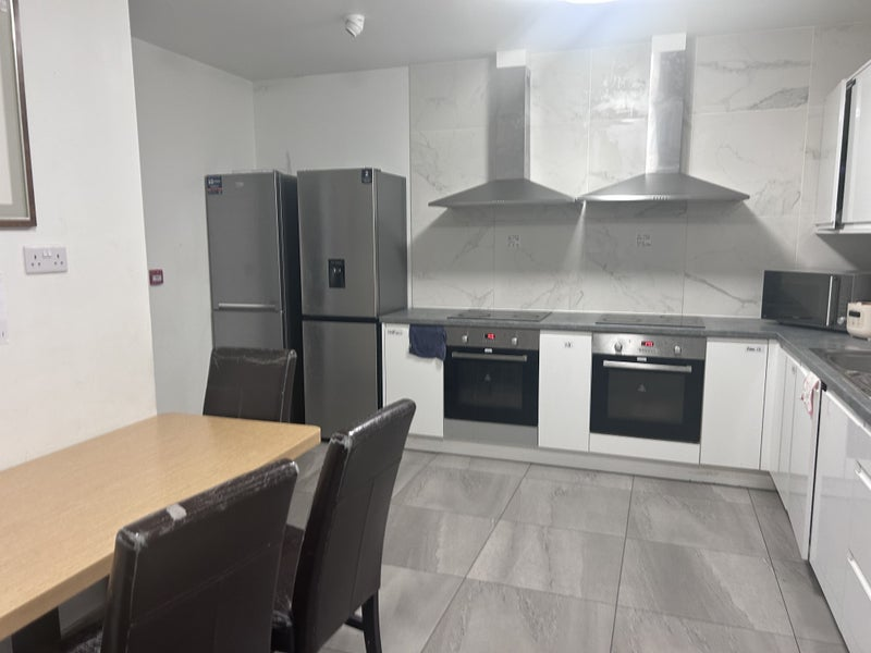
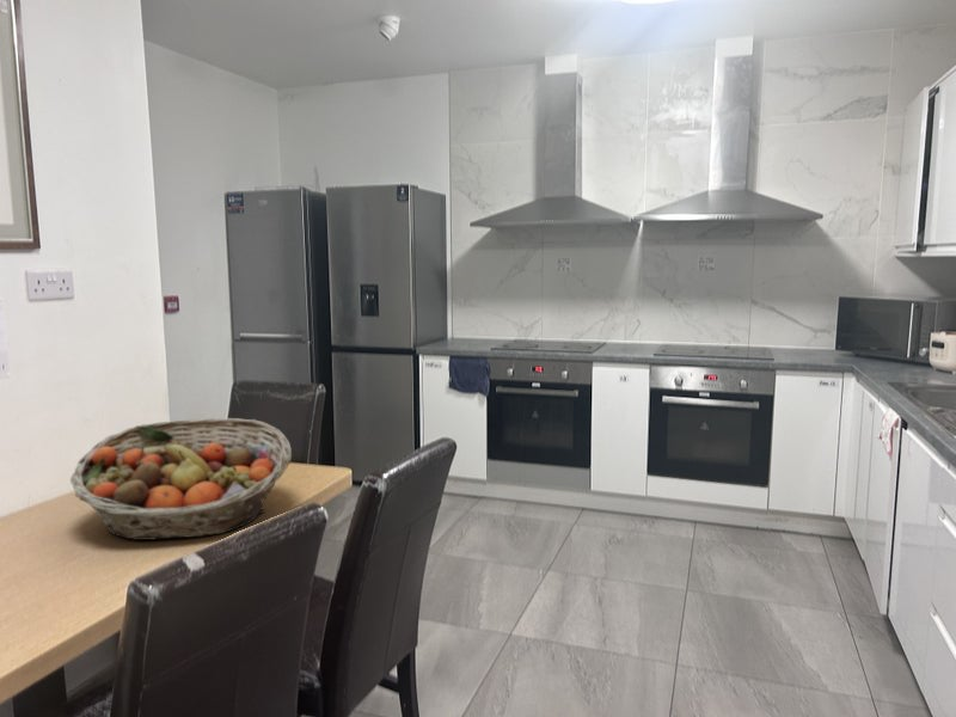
+ fruit basket [69,417,293,541]
